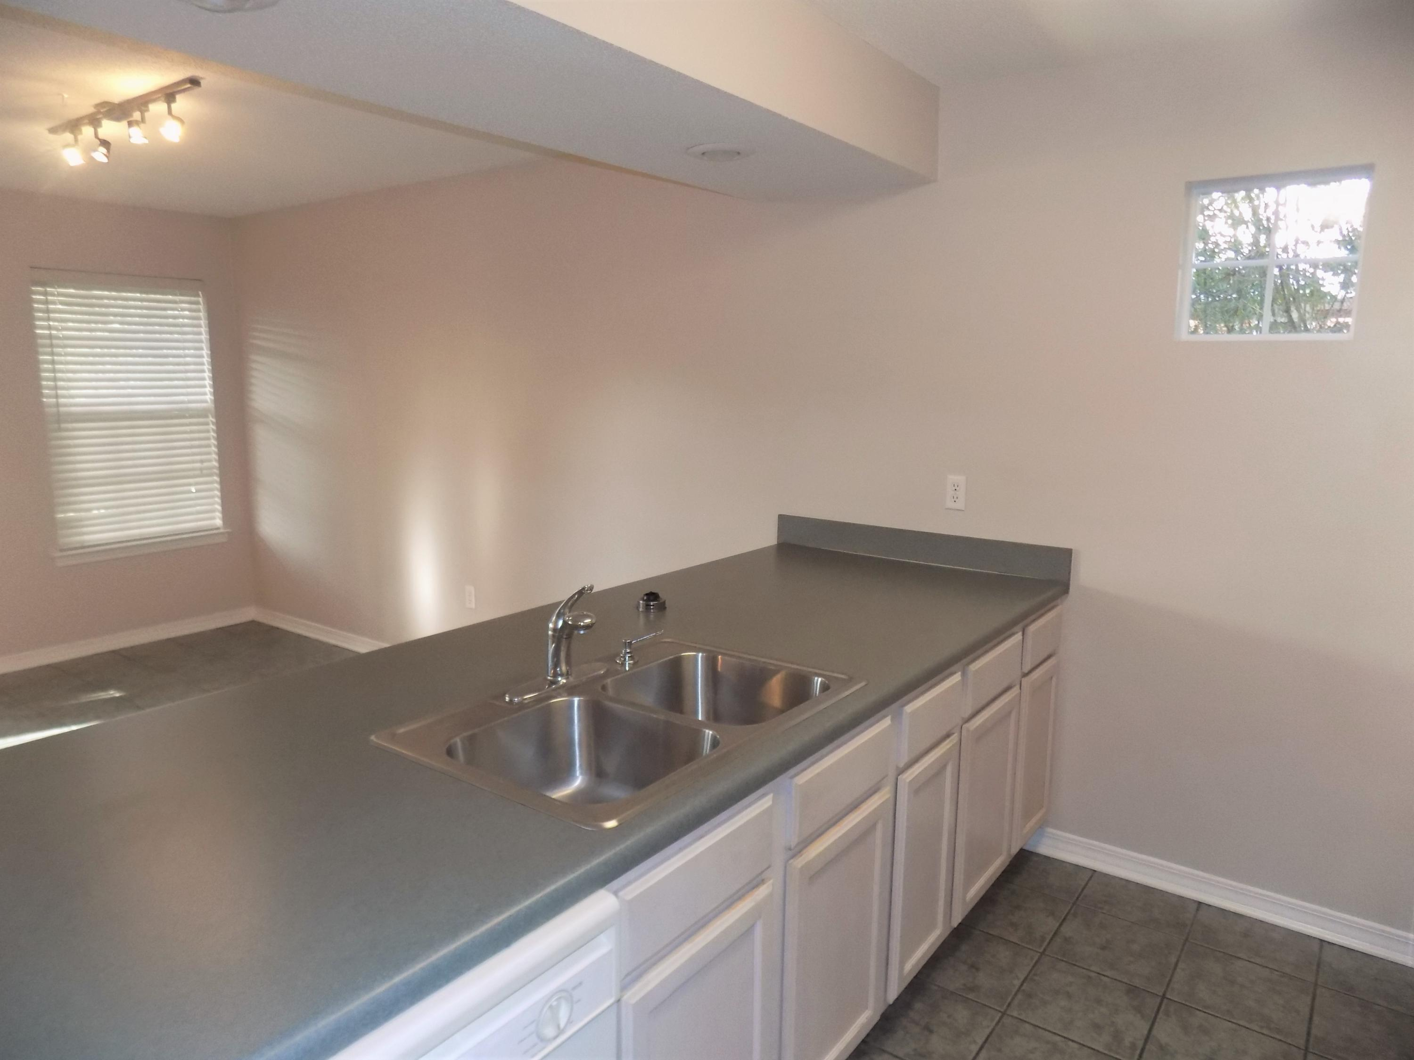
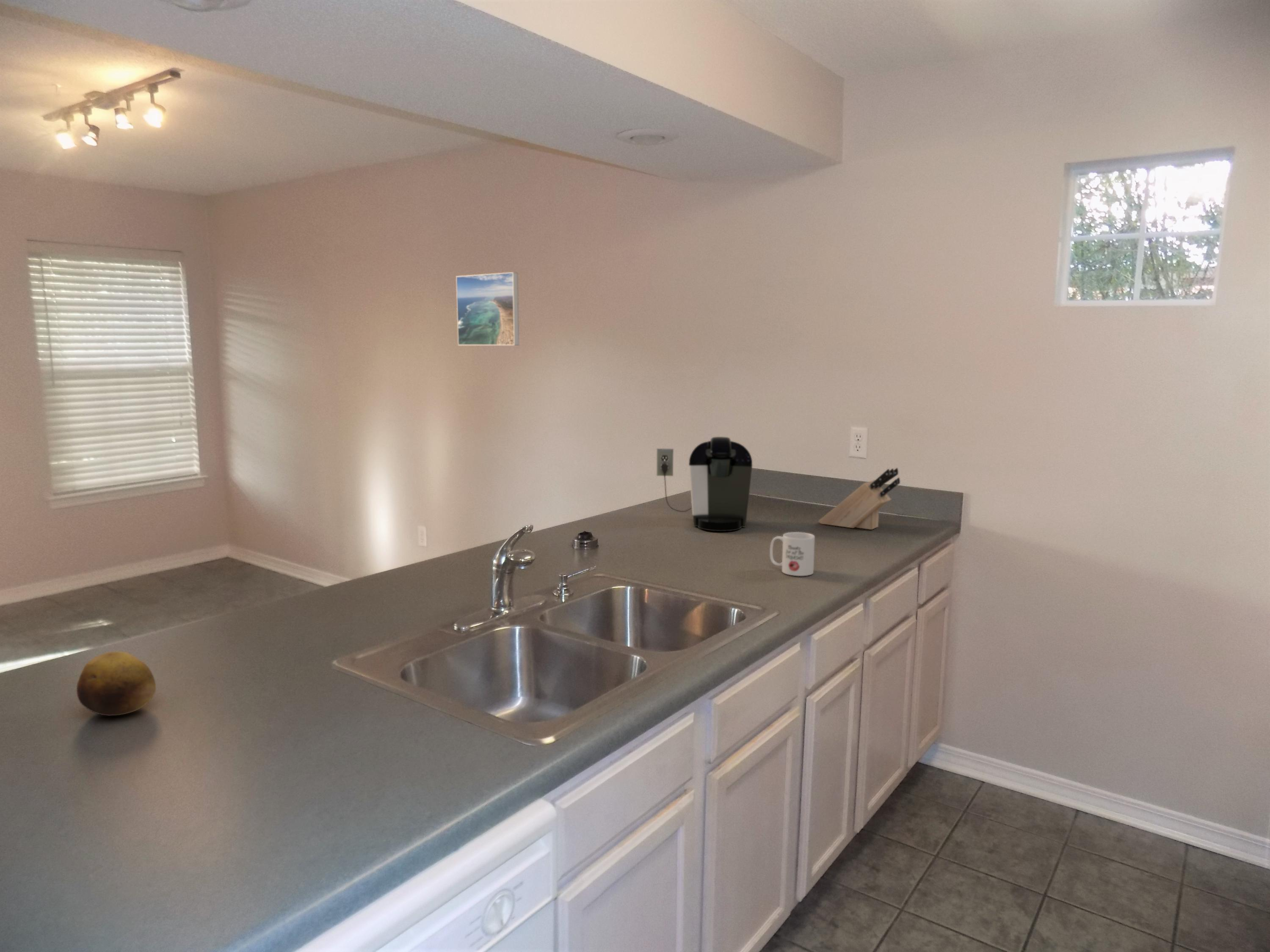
+ coffee maker [656,436,753,532]
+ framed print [456,272,519,346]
+ knife block [818,468,900,530]
+ fruit [76,651,156,716]
+ mug [769,531,815,576]
